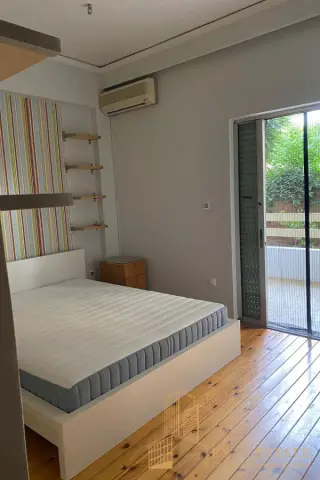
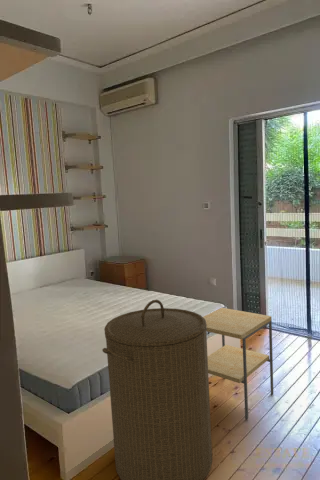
+ side table [202,307,274,420]
+ laundry hamper [101,299,213,480]
